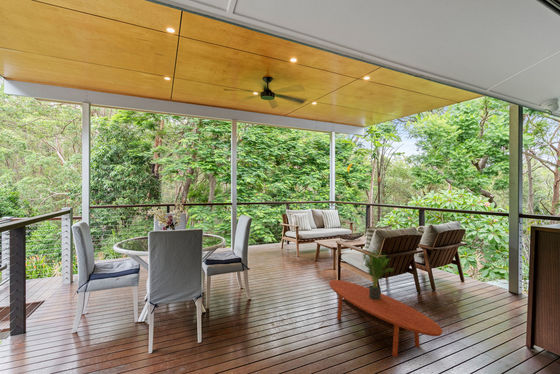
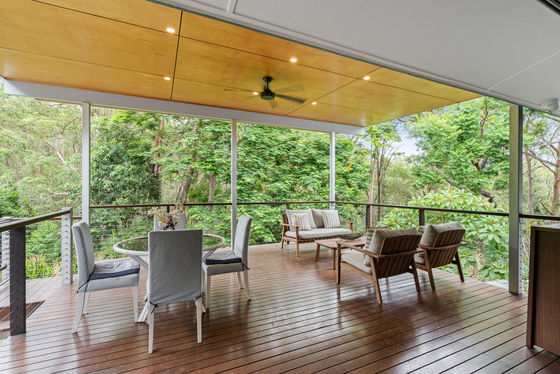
- potted plant [359,242,394,300]
- coffee table [328,279,444,358]
